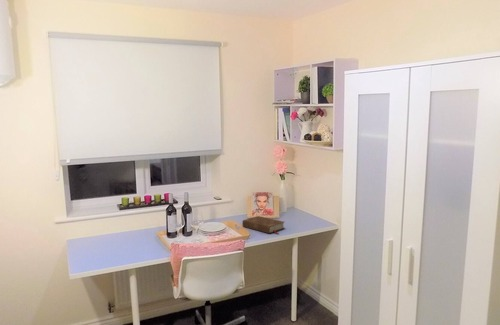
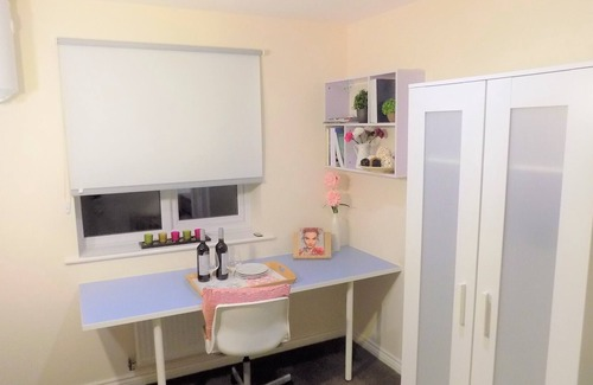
- book [241,215,285,235]
